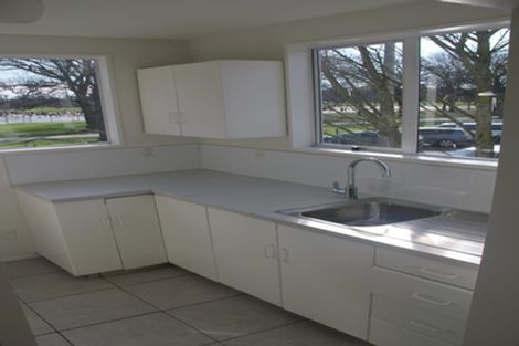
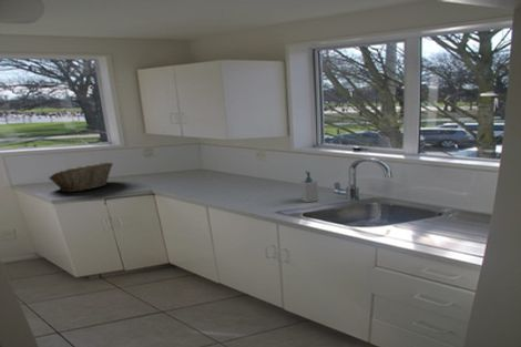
+ fruit basket [48,161,114,193]
+ soap bottle [299,171,319,204]
